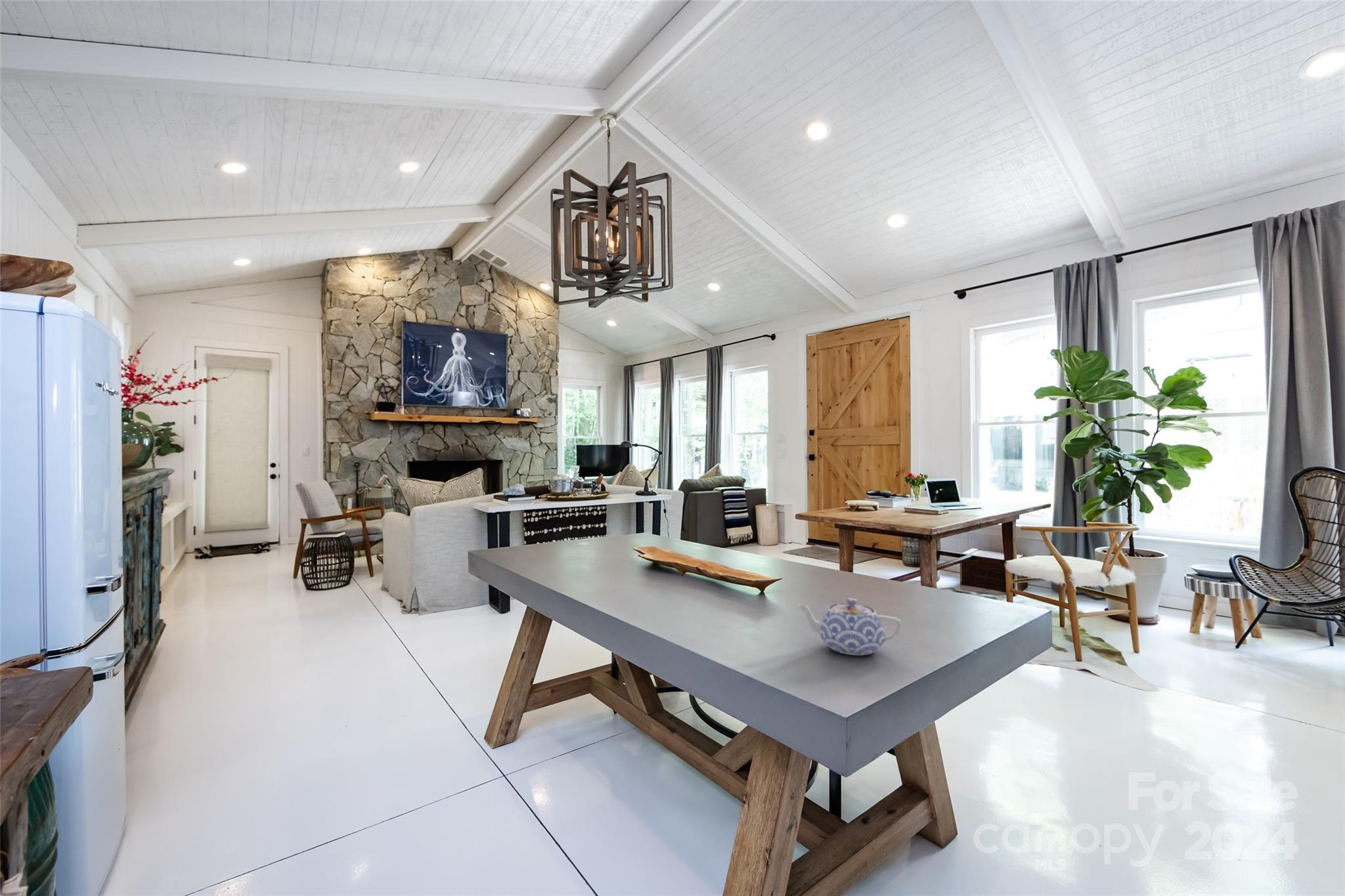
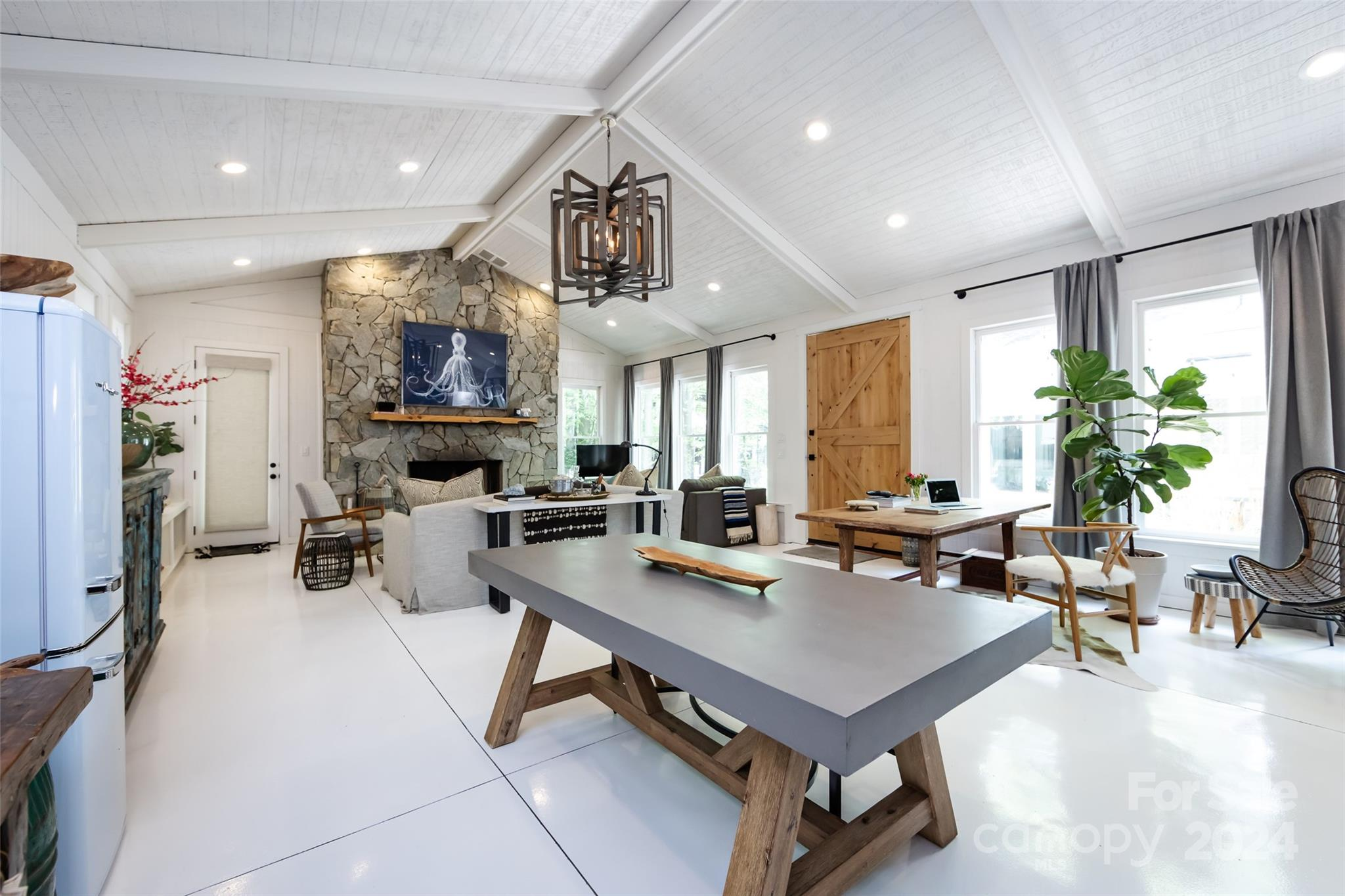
- teapot [796,597,903,656]
